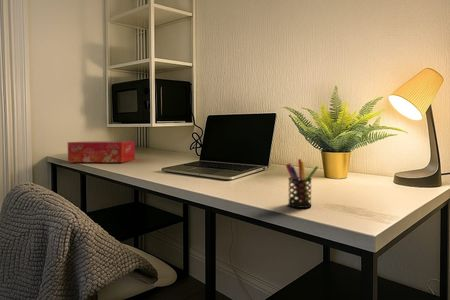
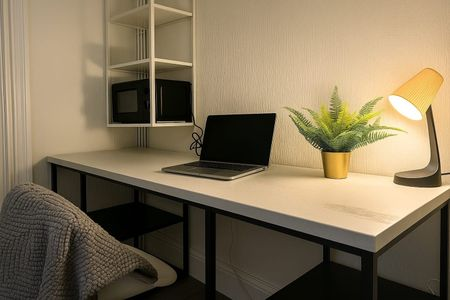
- pen holder [285,158,319,209]
- tissue box [67,140,136,163]
